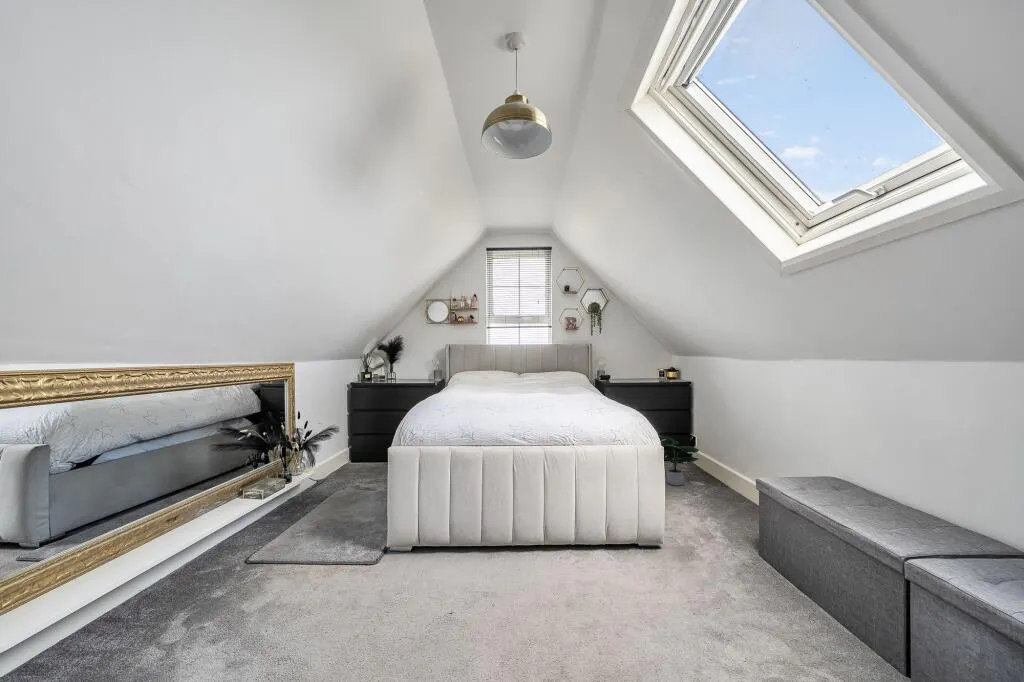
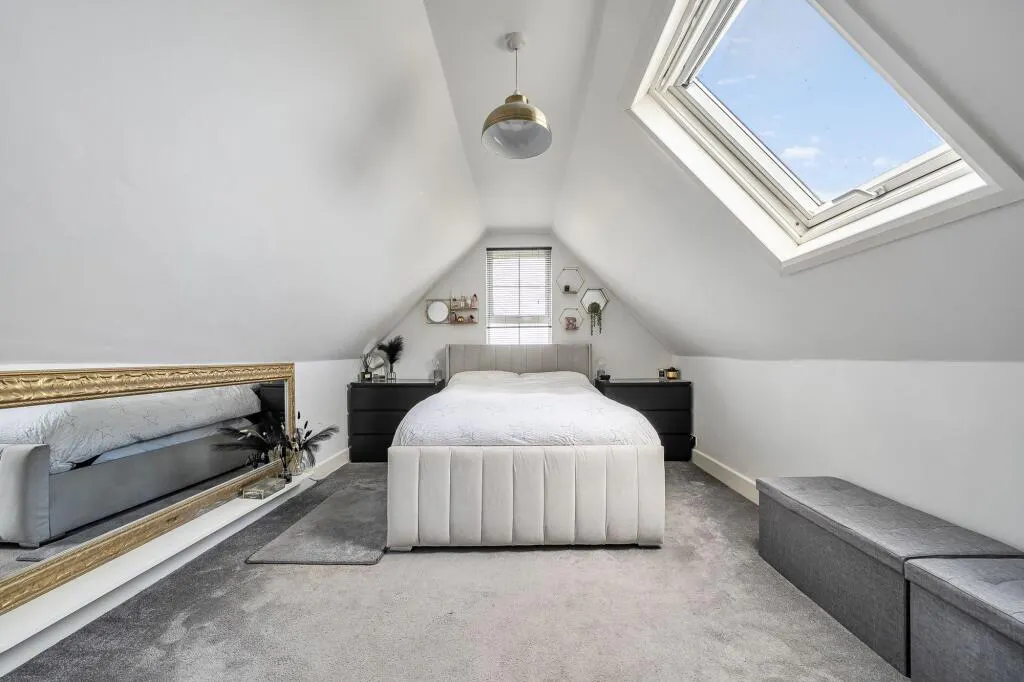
- potted plant [658,435,700,487]
